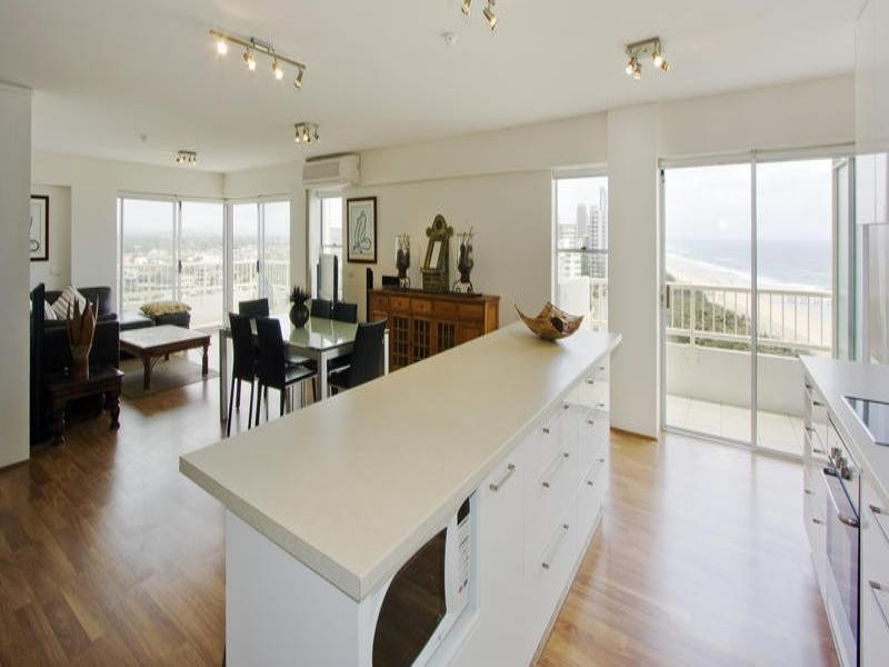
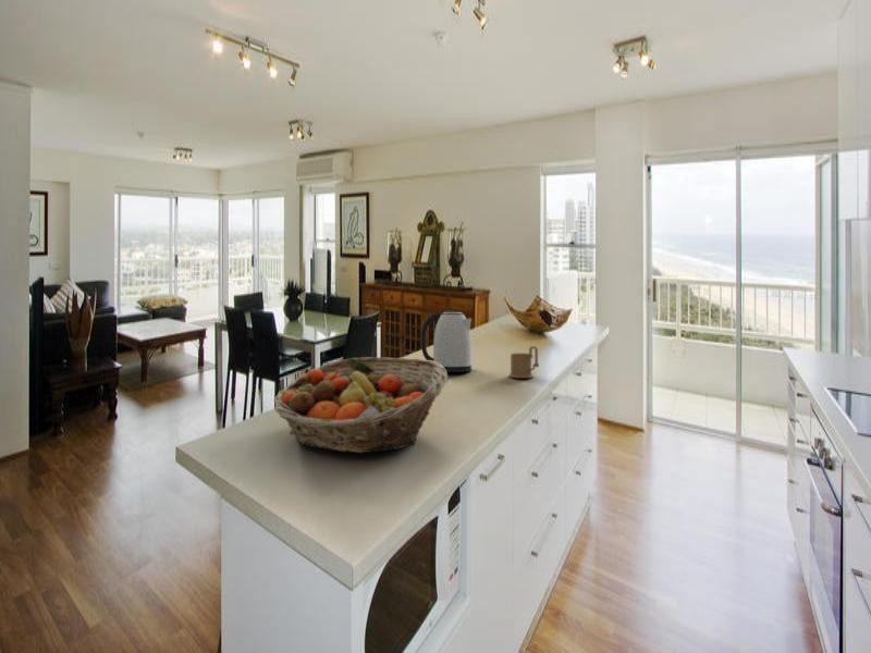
+ mug [507,345,540,379]
+ fruit basket [272,356,449,454]
+ kettle [420,309,473,373]
